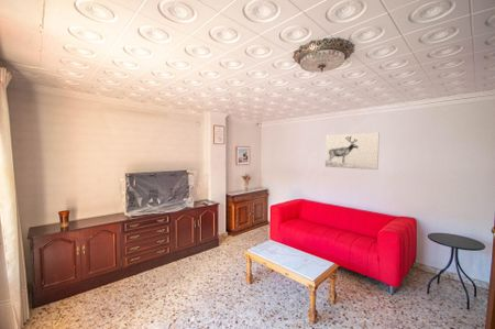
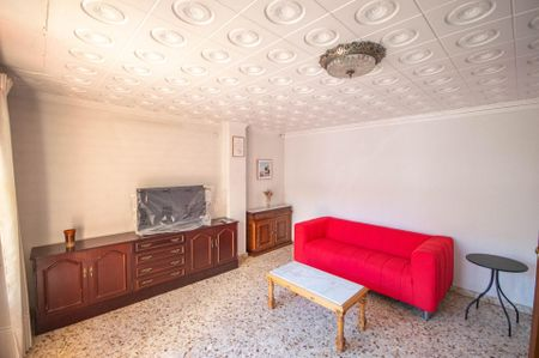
- wall art [324,131,381,171]
